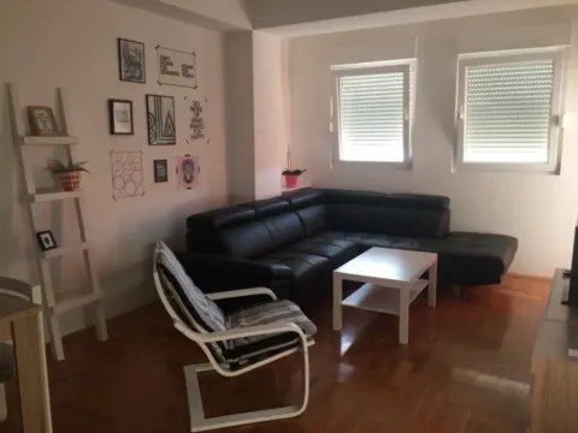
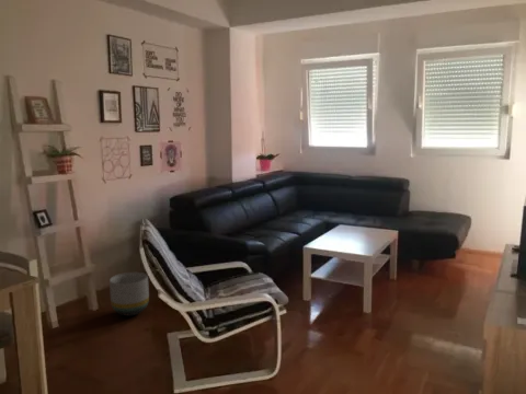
+ planter [108,271,150,317]
